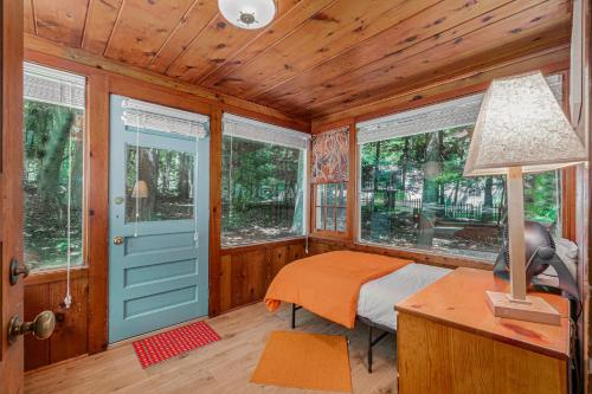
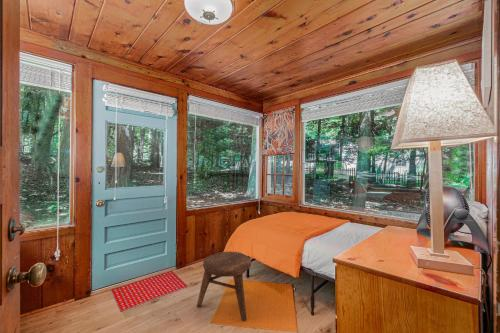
+ stool [196,250,252,323]
